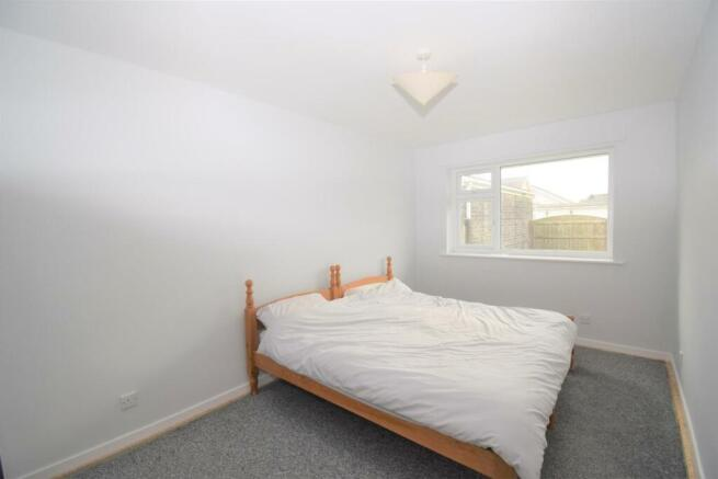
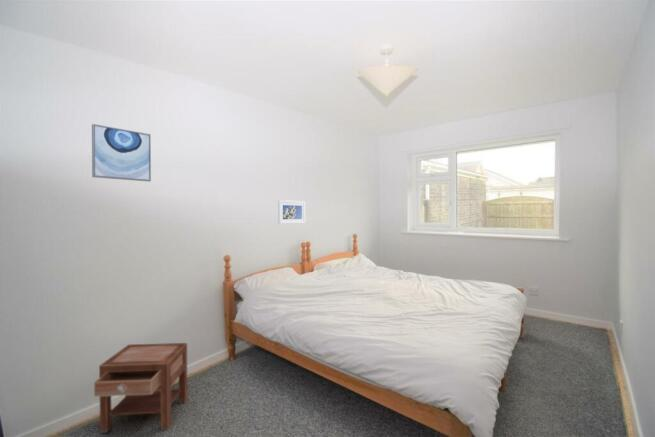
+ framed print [277,199,306,225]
+ nightstand [93,342,188,434]
+ wall art [91,123,152,183]
